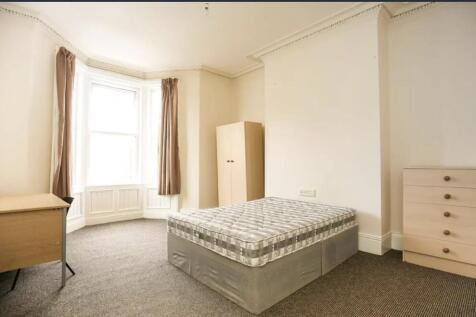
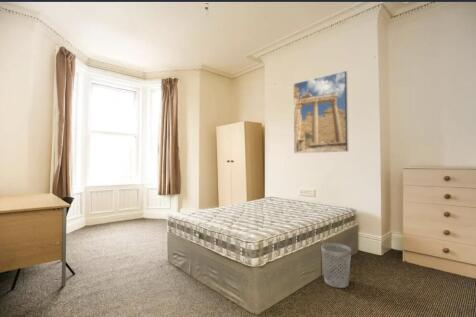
+ wastebasket [320,242,352,289]
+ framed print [292,70,350,154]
